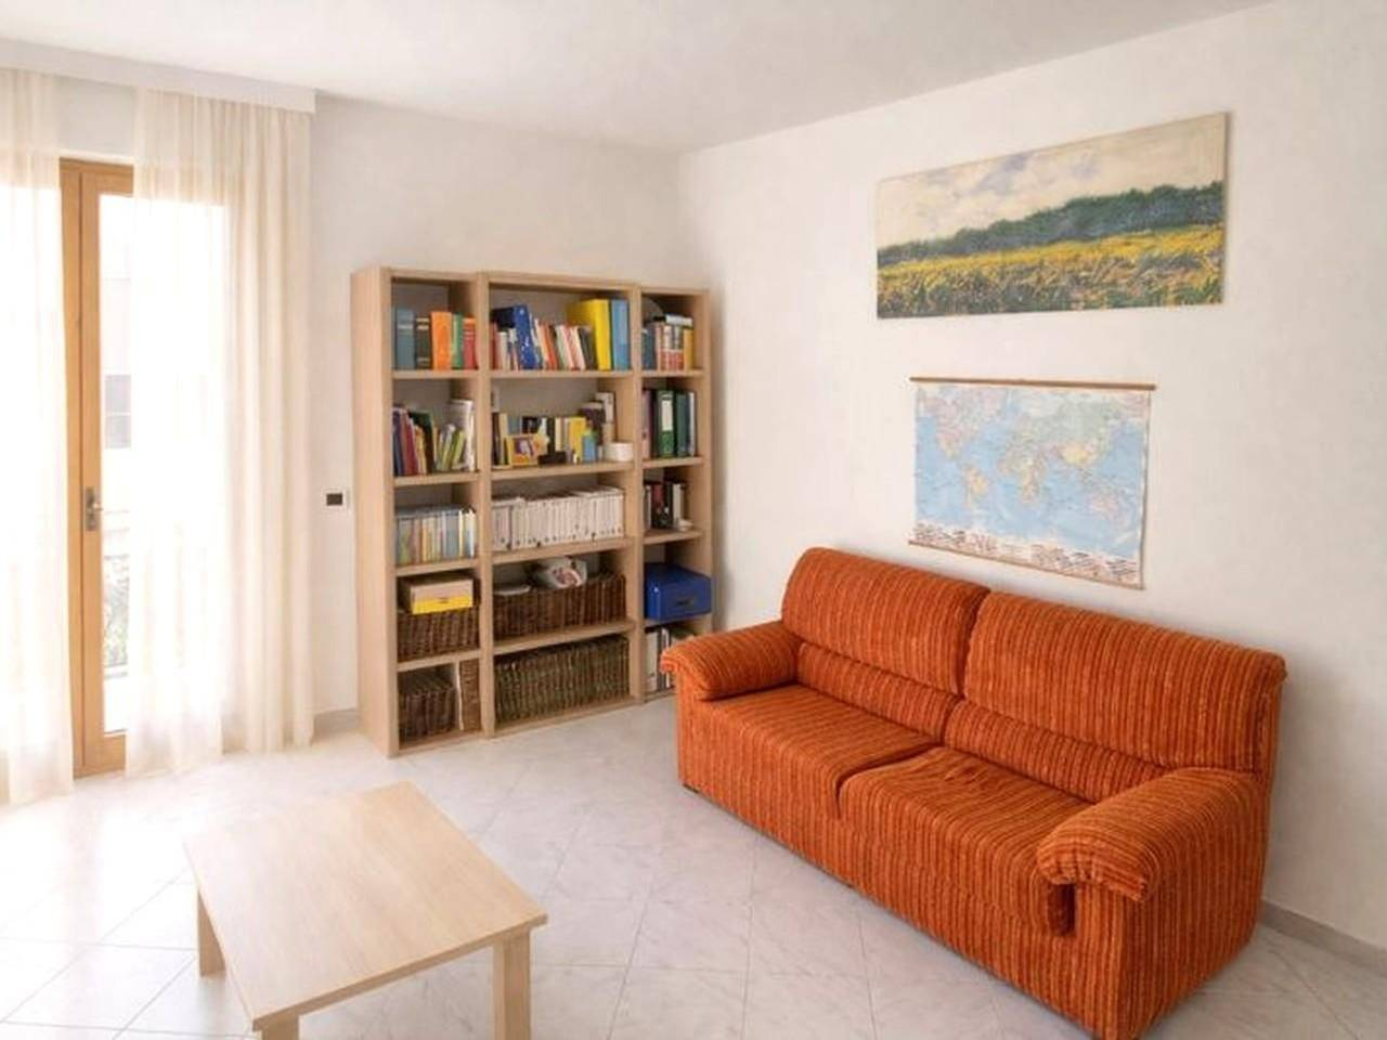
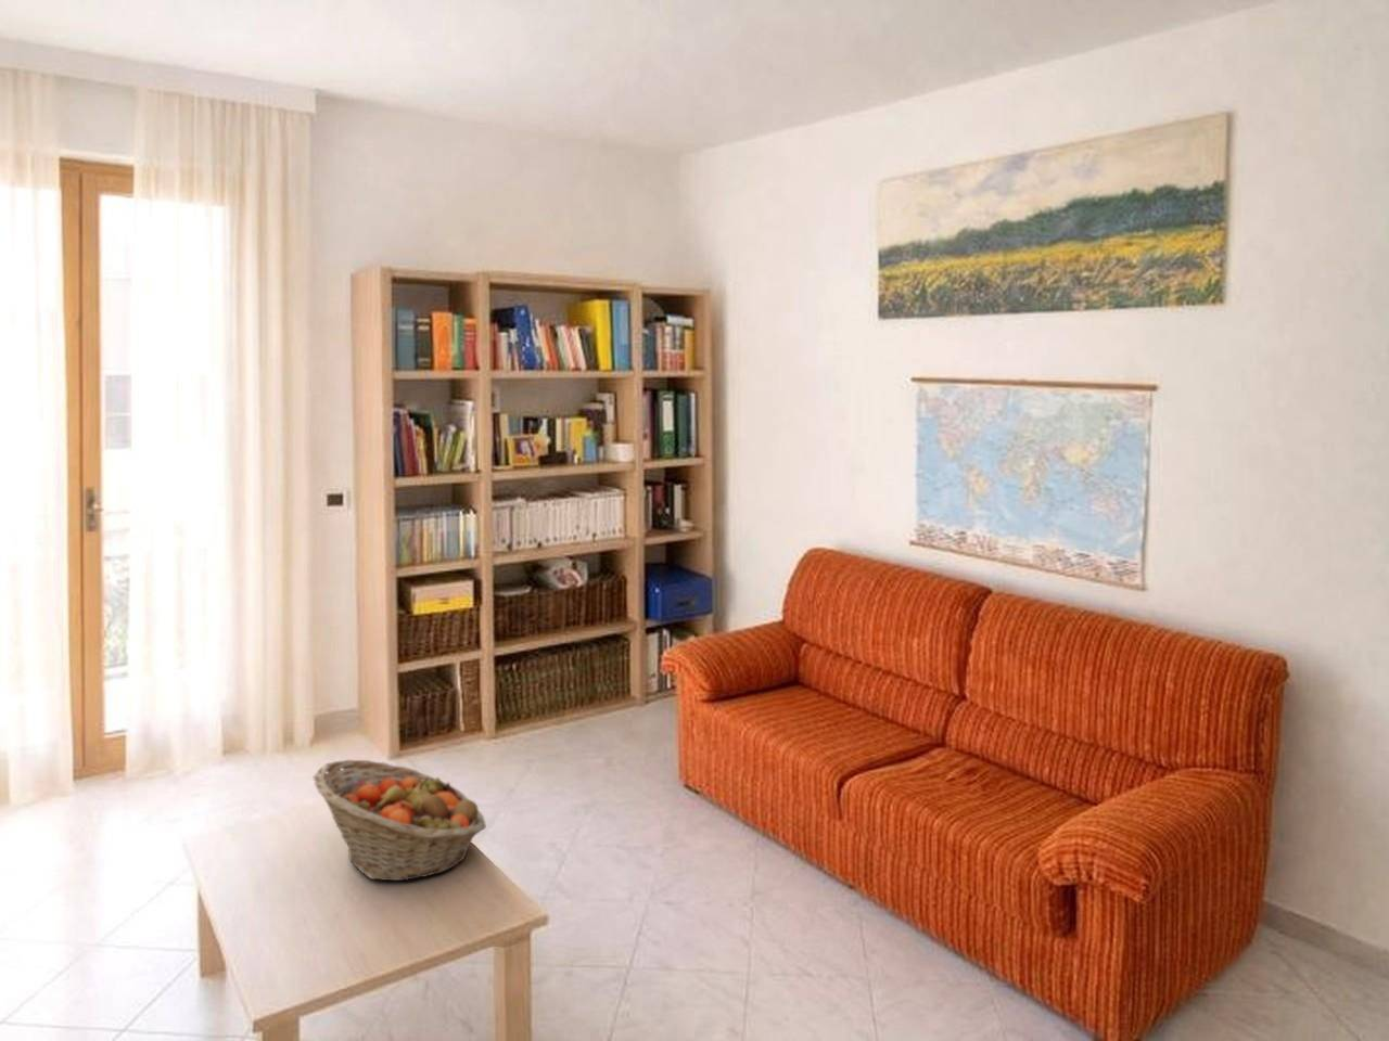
+ fruit basket [312,759,487,881]
